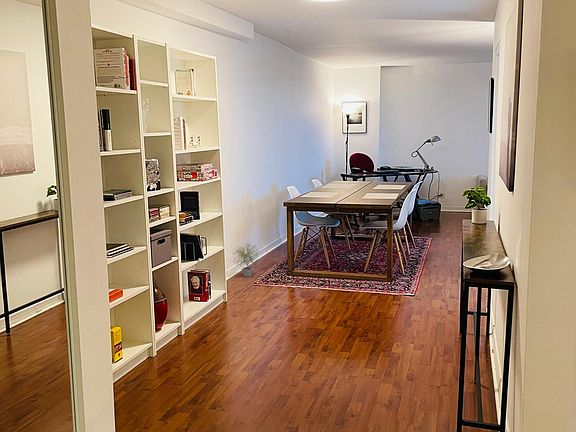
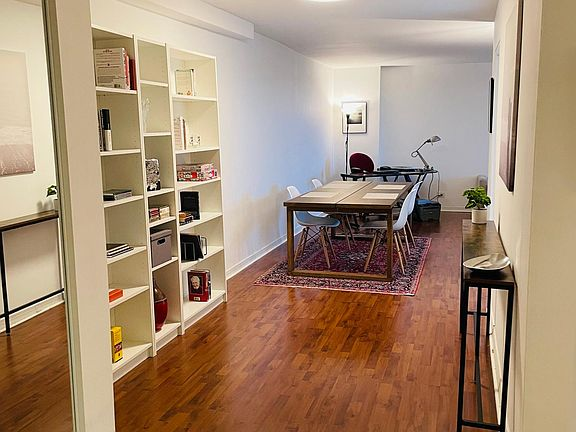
- potted plant [231,242,261,278]
